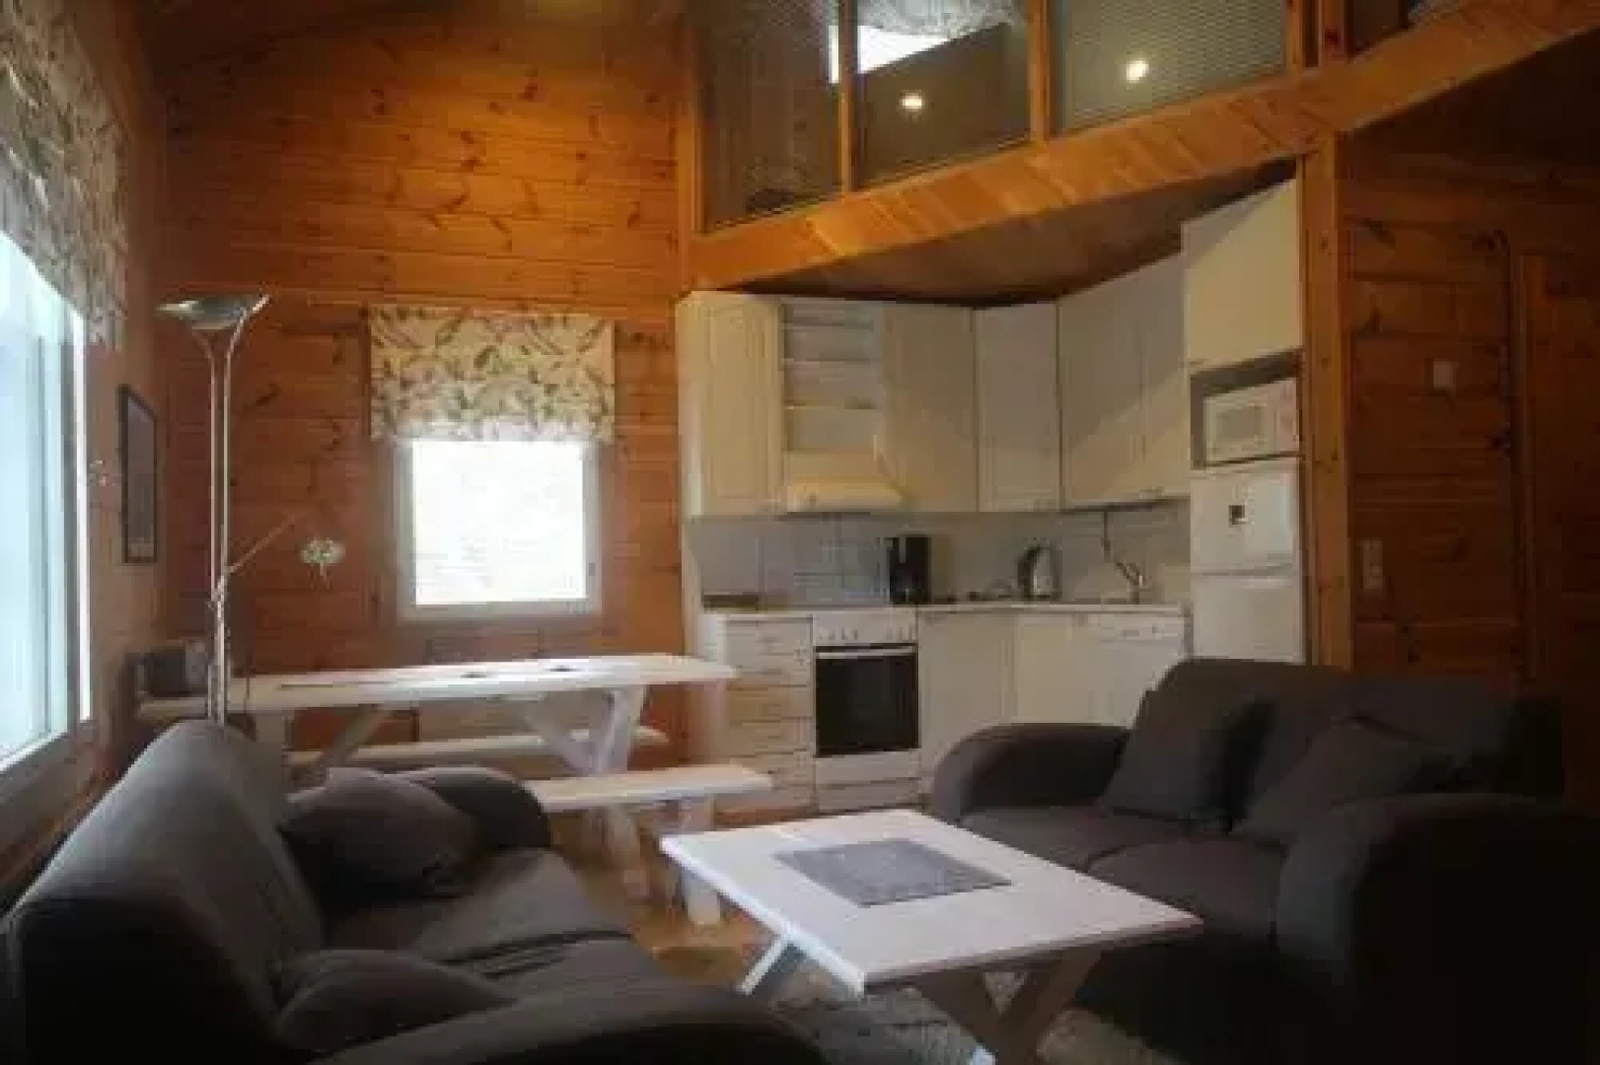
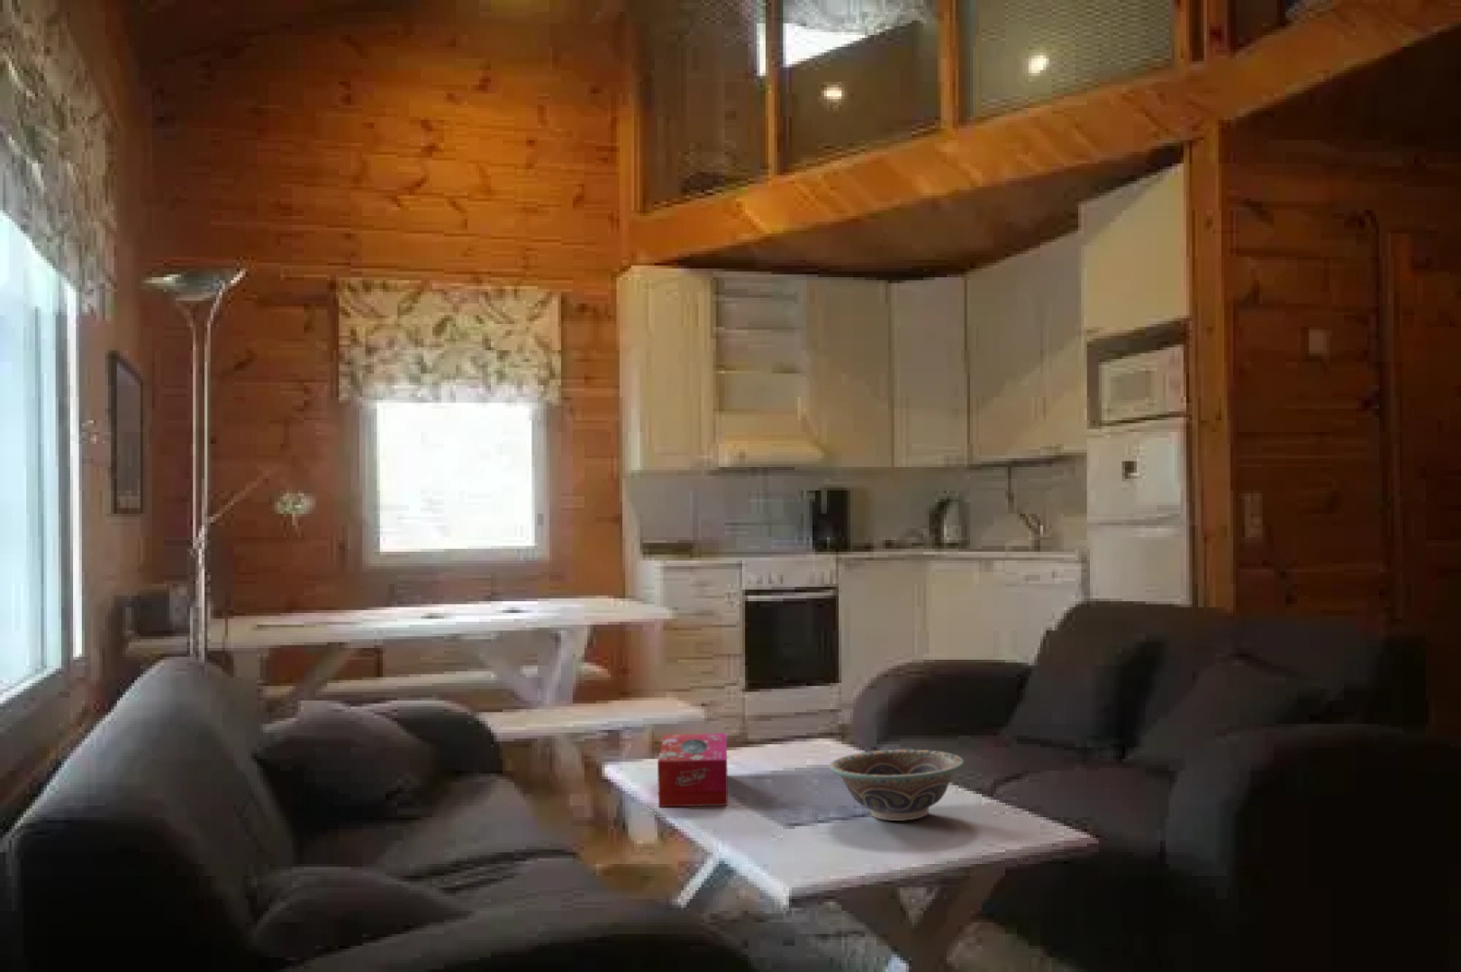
+ decorative bowl [828,749,966,821]
+ tissue box [657,732,728,808]
